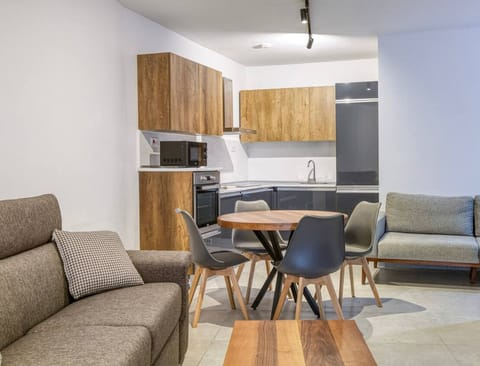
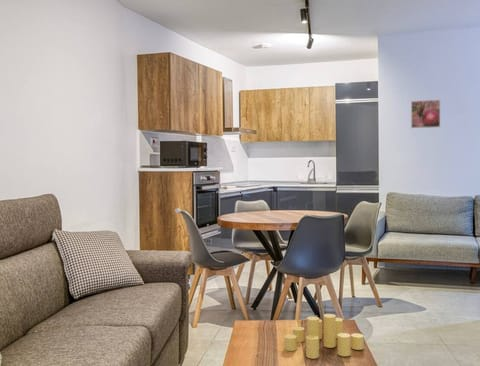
+ candle [284,313,365,360]
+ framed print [410,99,441,129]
